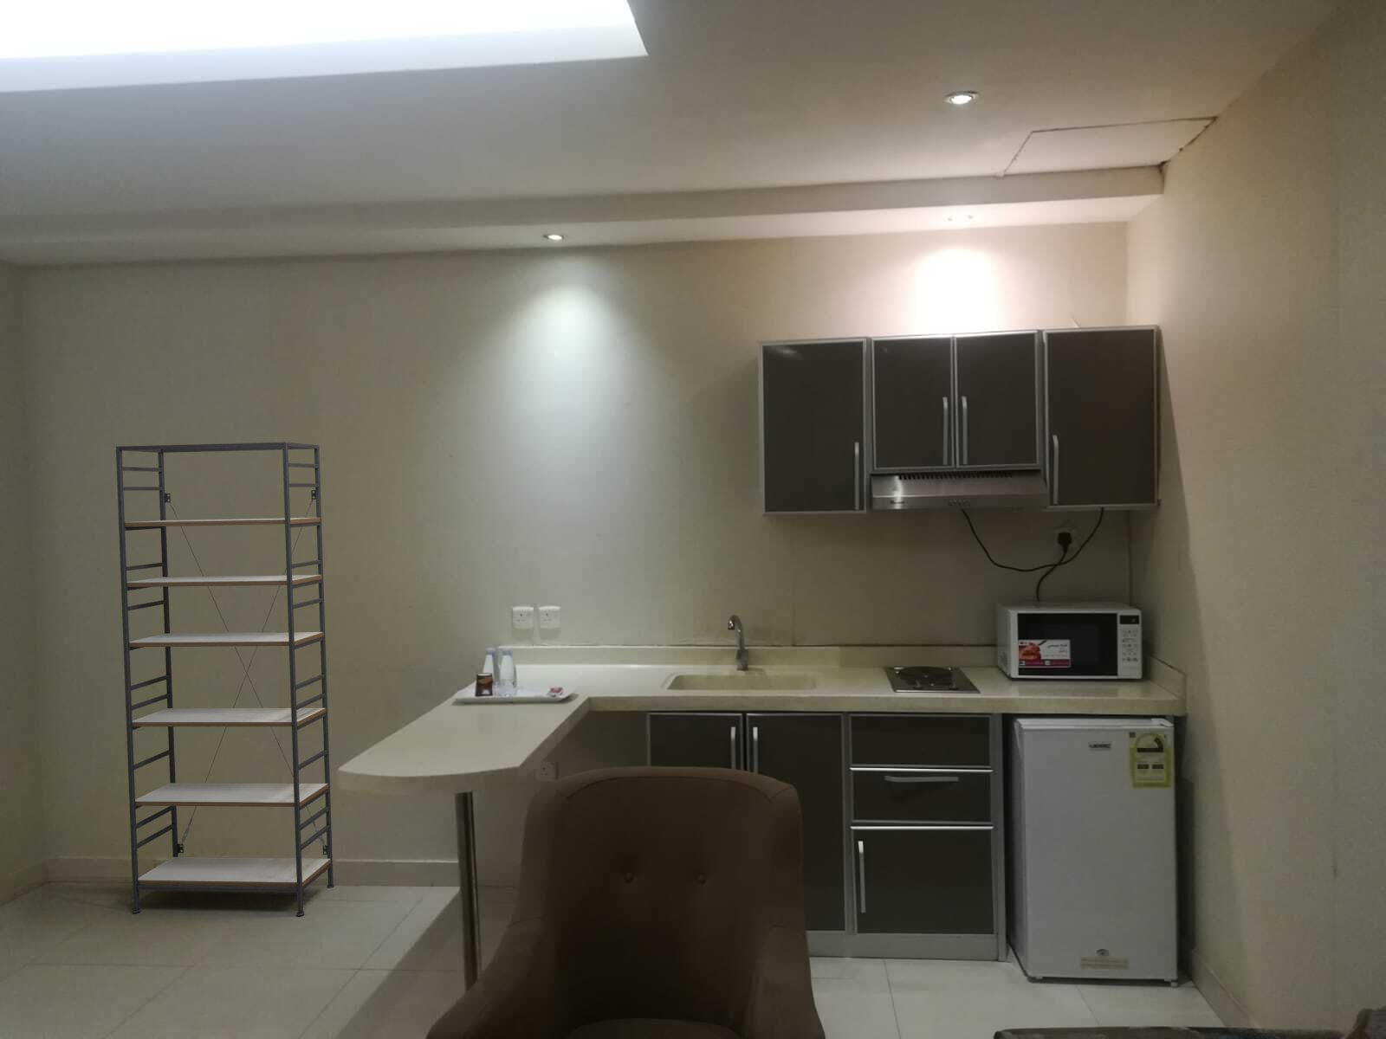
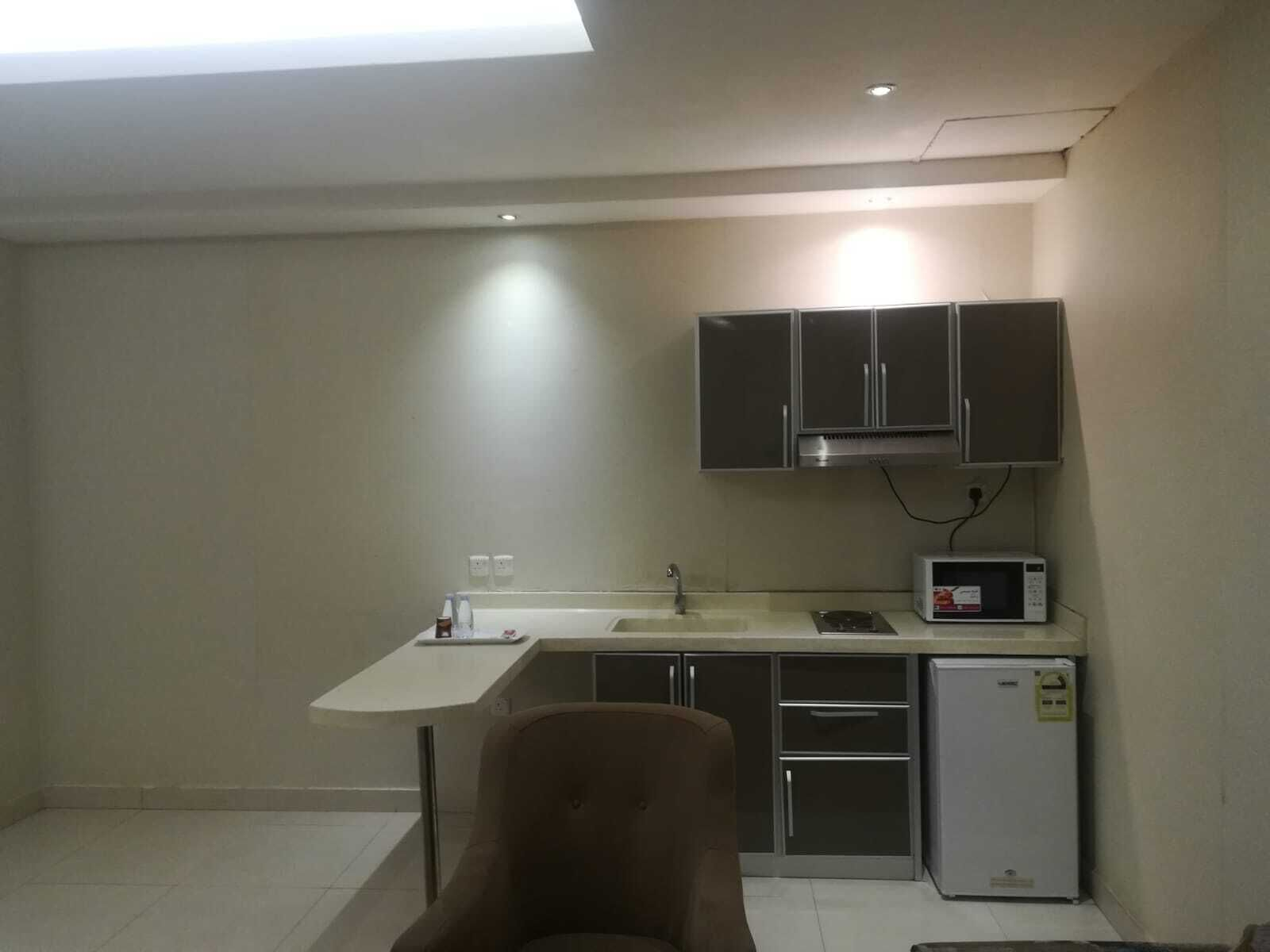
- shelving unit [116,442,335,916]
